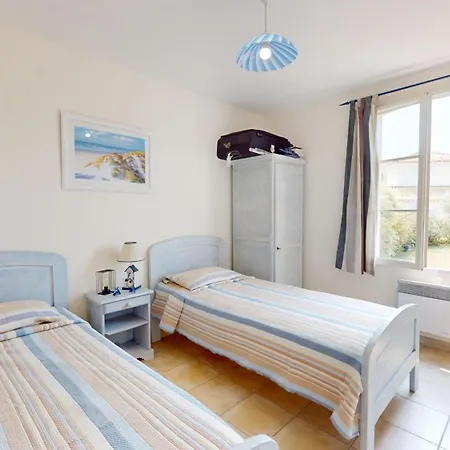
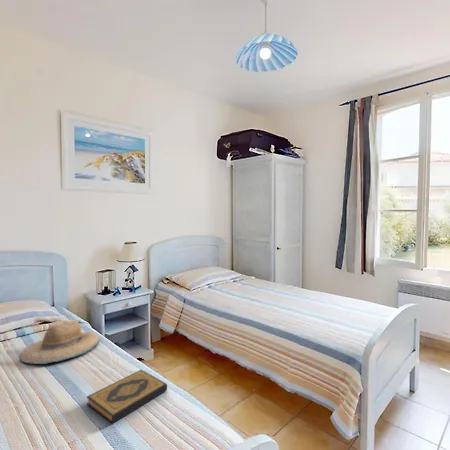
+ hardback book [86,369,168,424]
+ straw hat [19,319,100,365]
